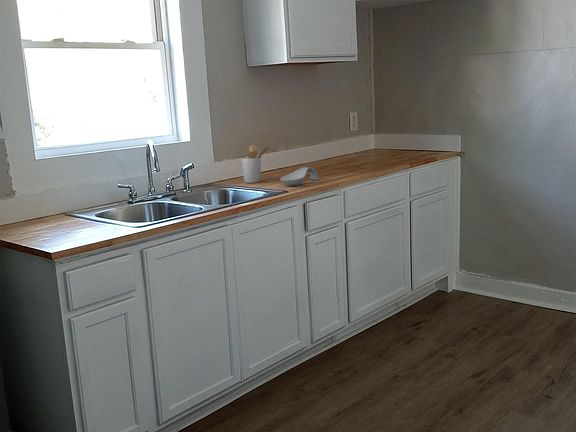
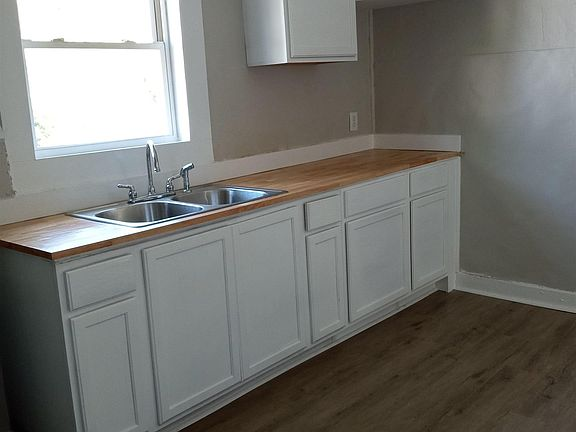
- spoon rest [279,166,320,187]
- utensil holder [240,144,270,184]
